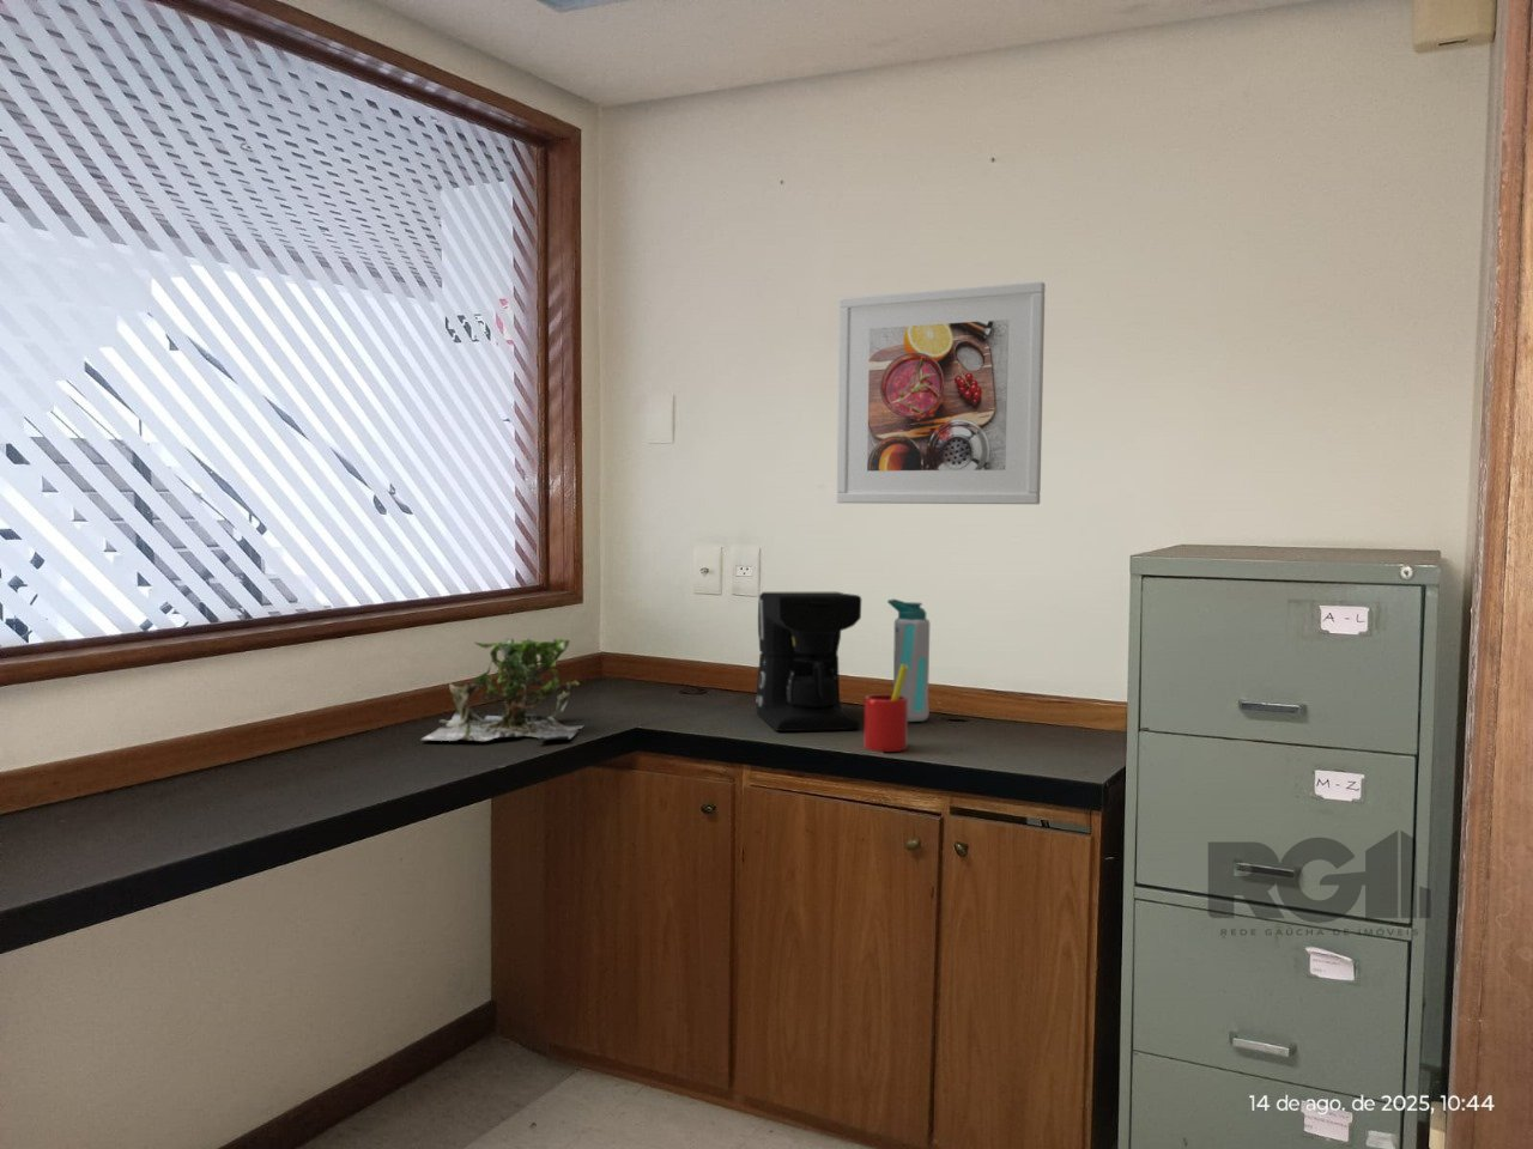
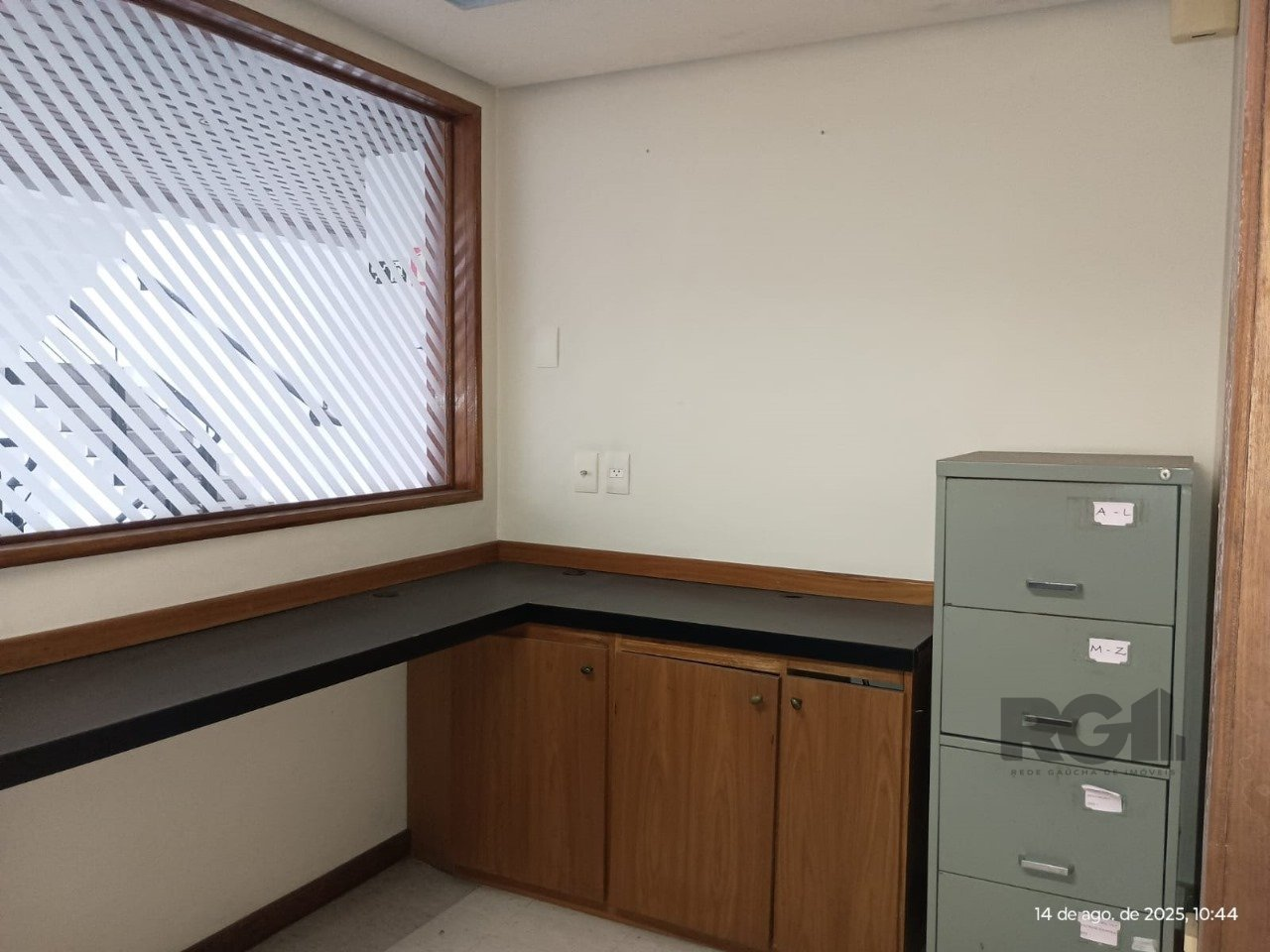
- plant [420,637,585,743]
- water bottle [886,597,931,723]
- straw [862,664,909,753]
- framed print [837,280,1047,504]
- coffee maker [754,591,862,733]
